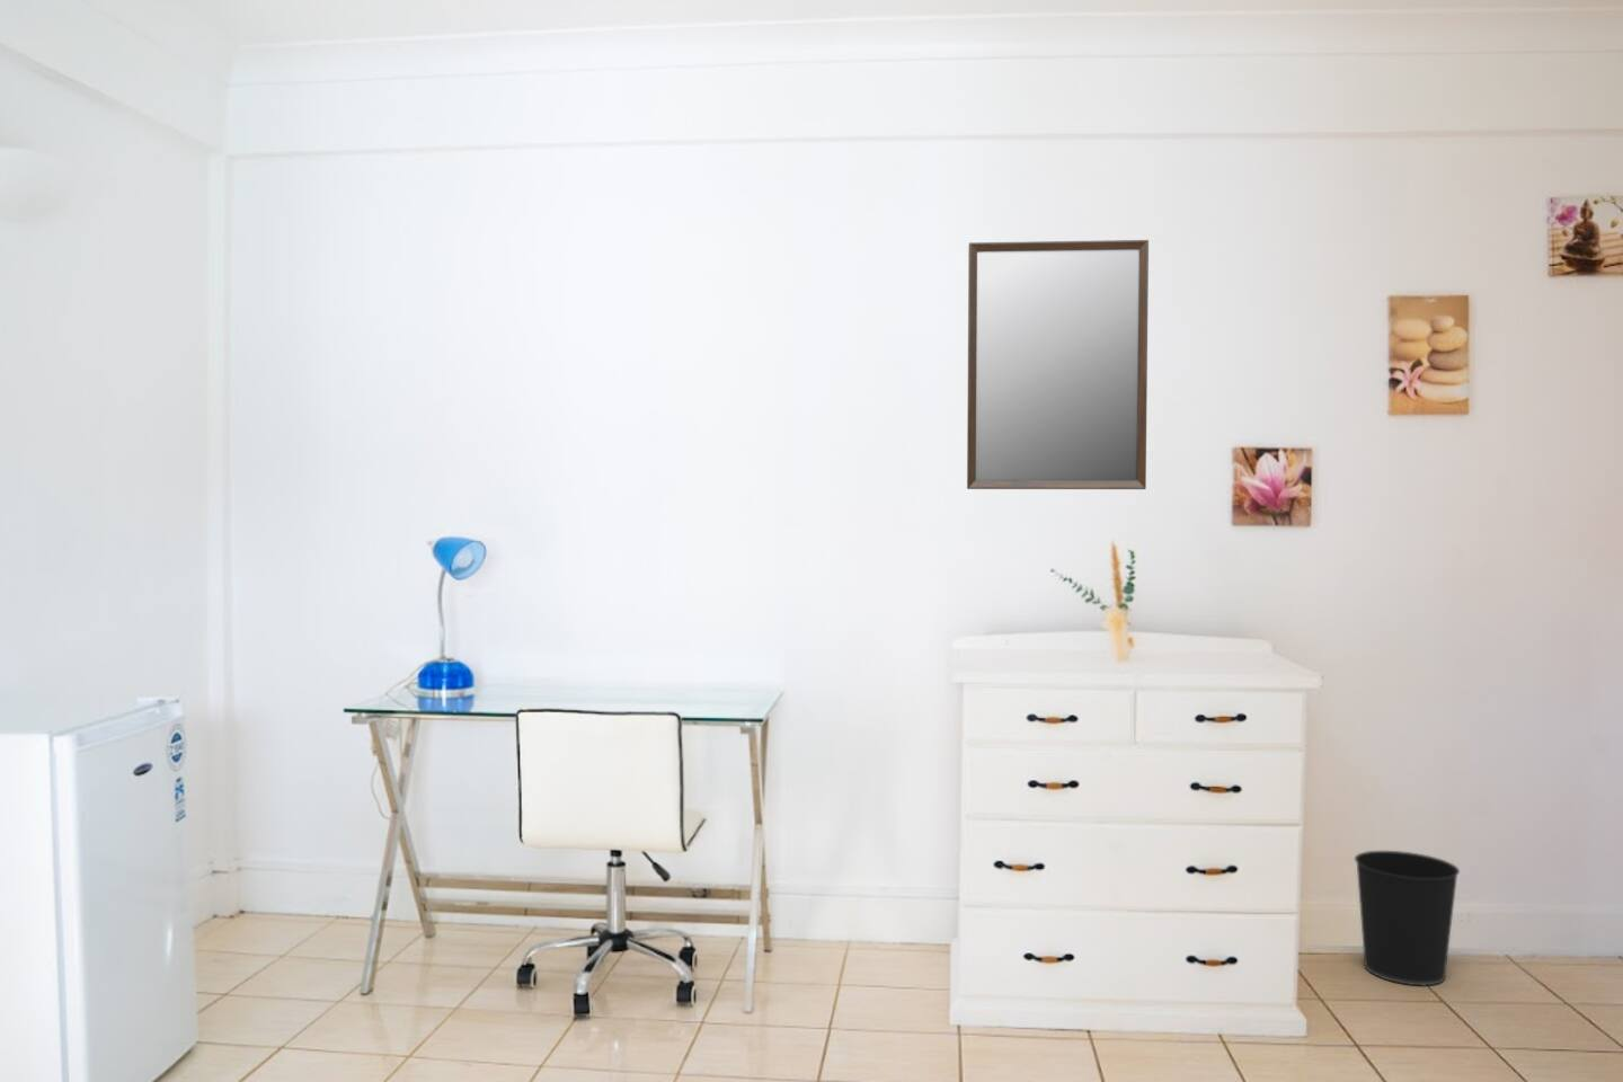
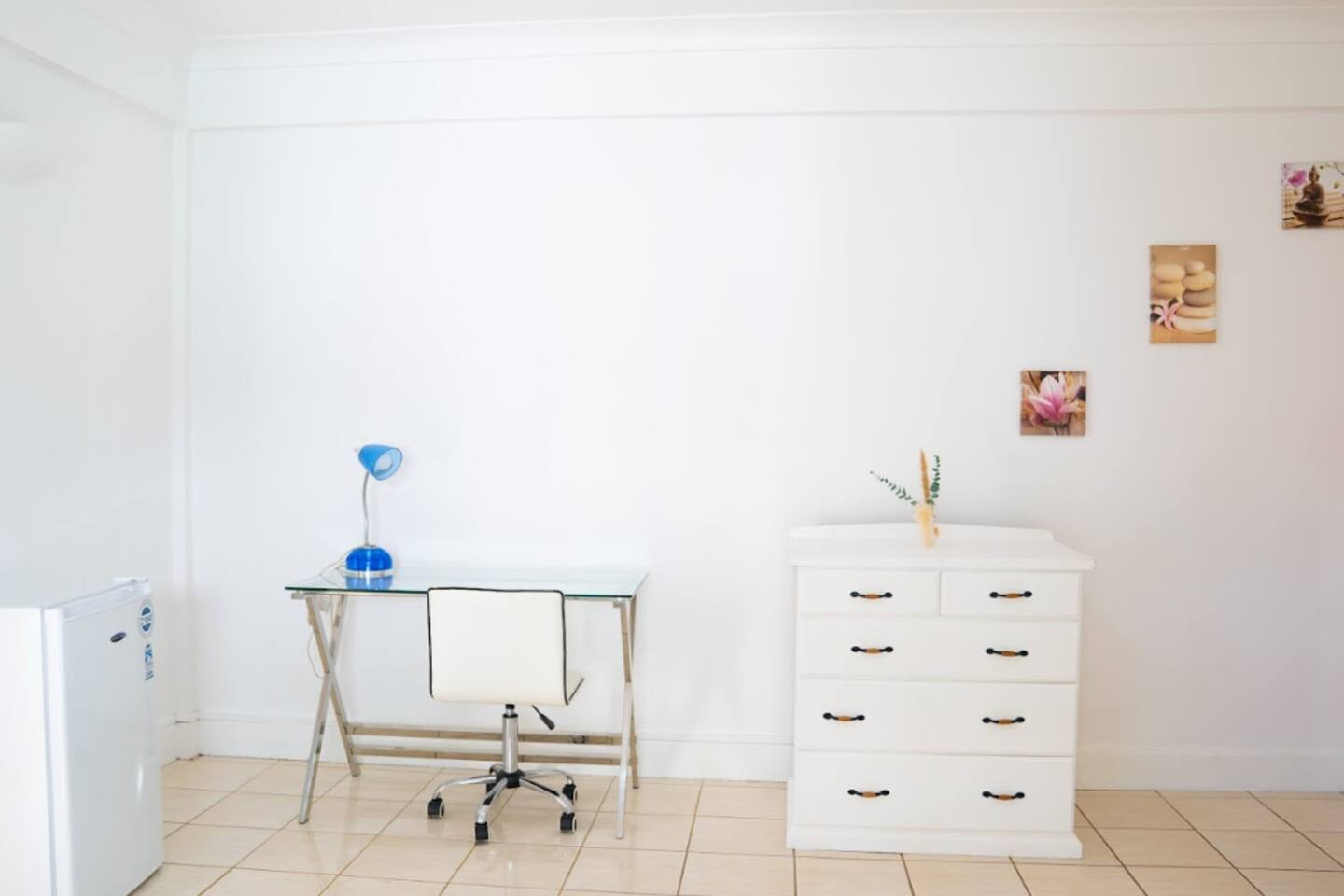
- wastebasket [1354,850,1461,987]
- home mirror [966,239,1150,490]
